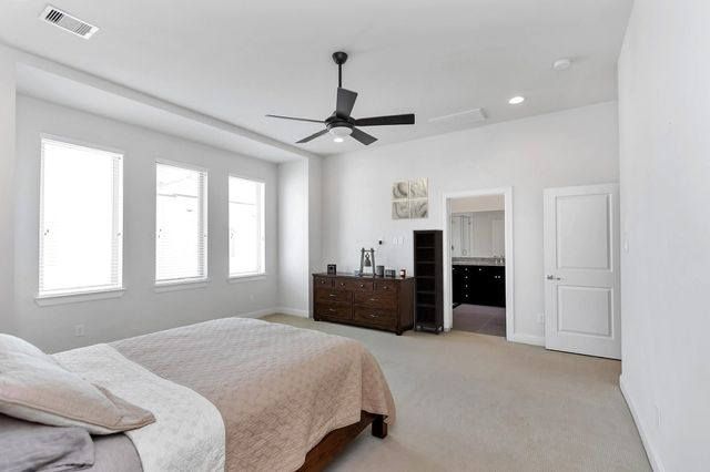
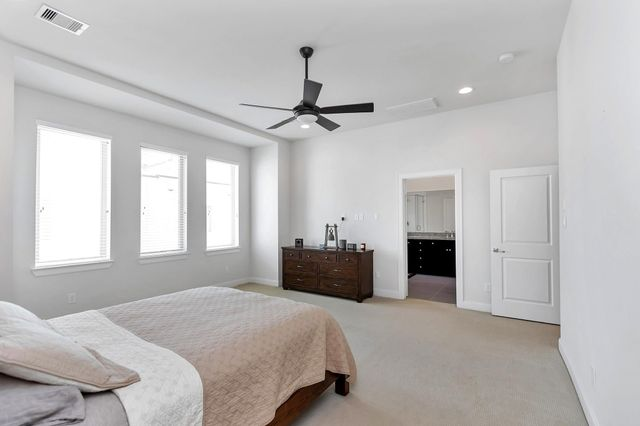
- bookcase [412,228,445,336]
- wall art [390,177,429,220]
